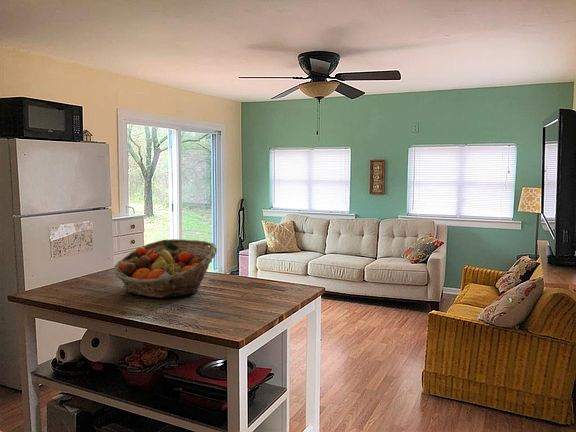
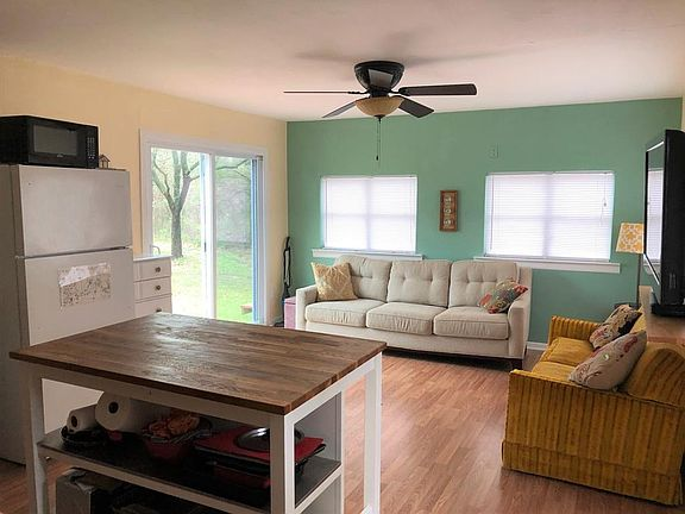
- fruit basket [113,238,218,299]
